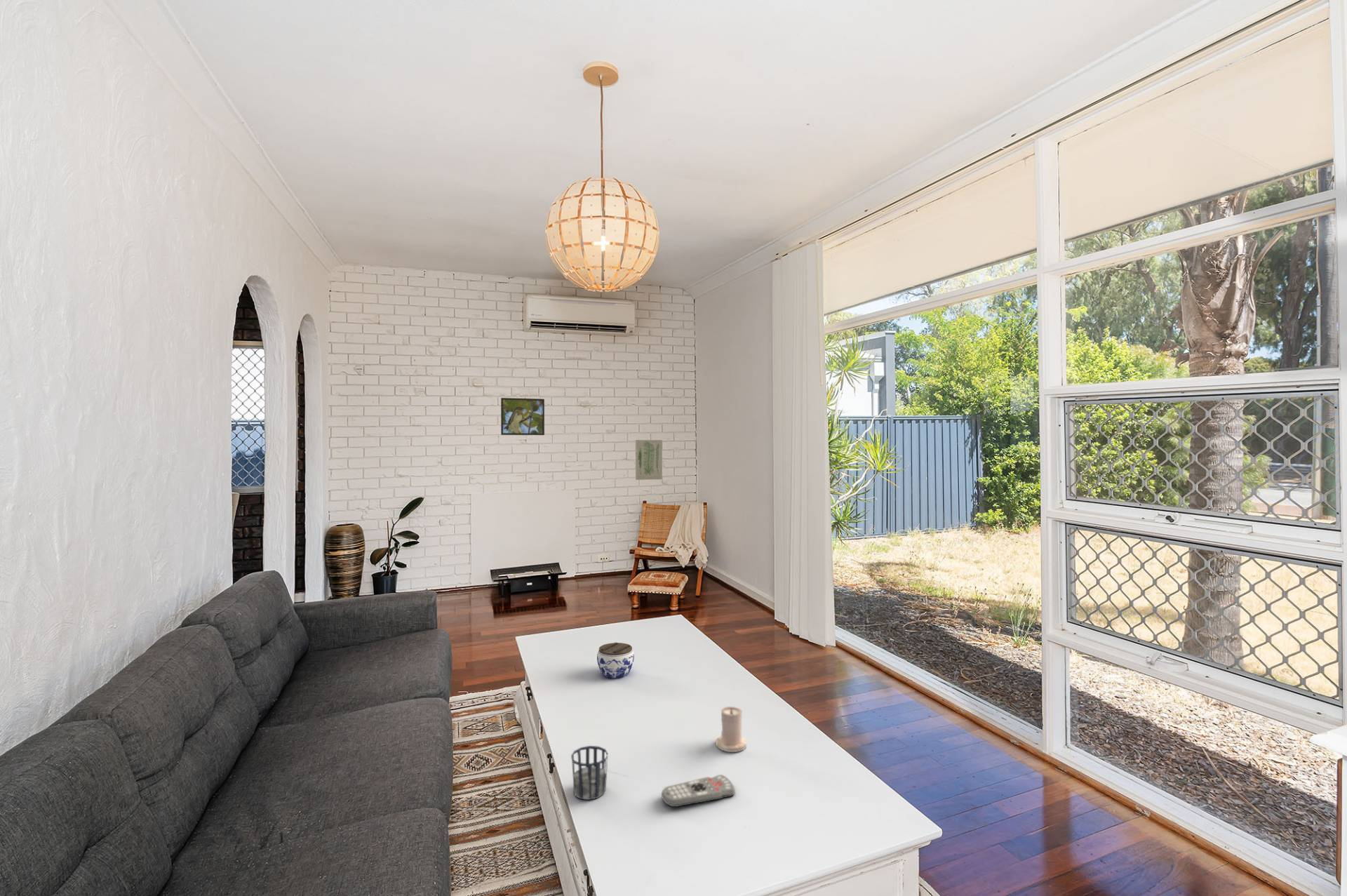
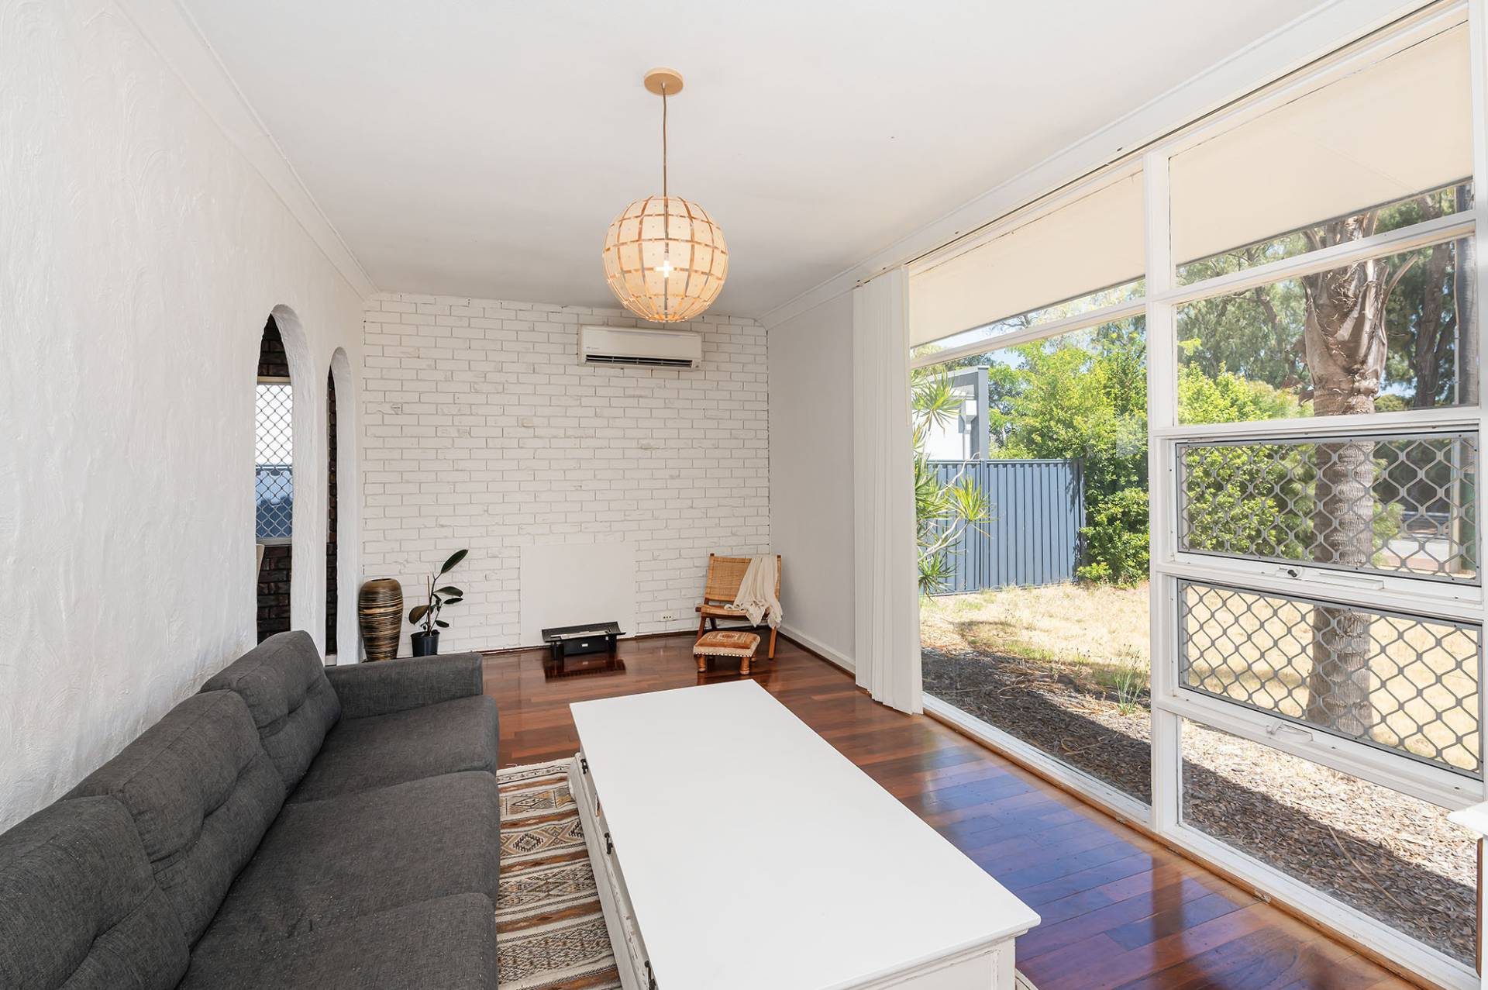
- remote control [661,774,736,808]
- wall art [635,439,663,481]
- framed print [500,397,545,436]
- cup [570,745,608,801]
- jar [596,642,635,679]
- candle [716,706,748,753]
